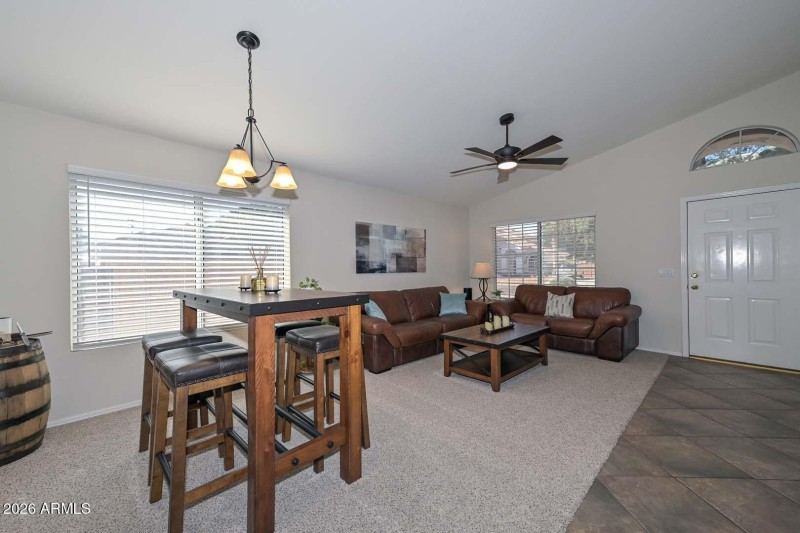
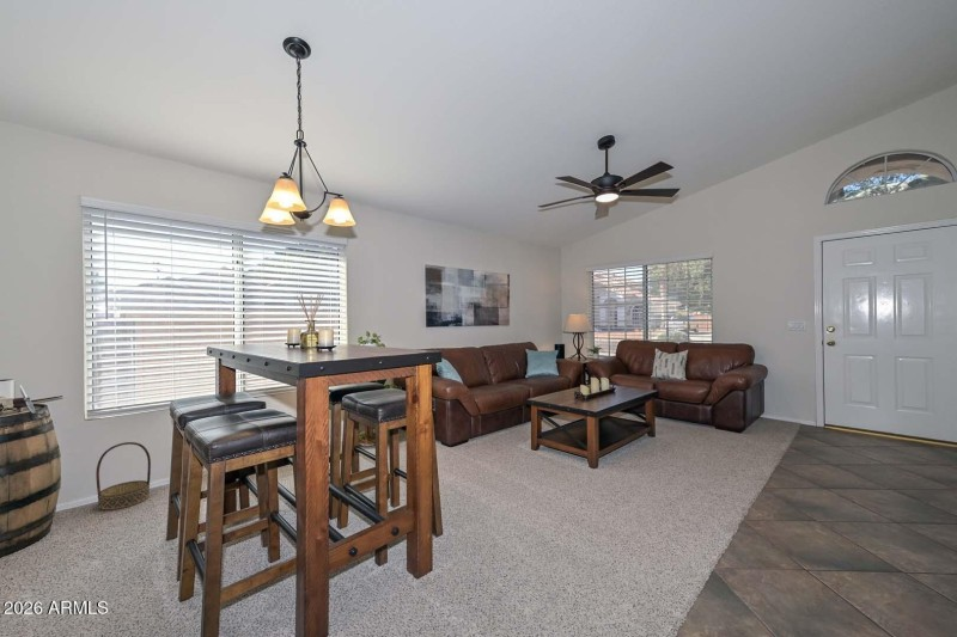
+ basket [95,441,152,512]
